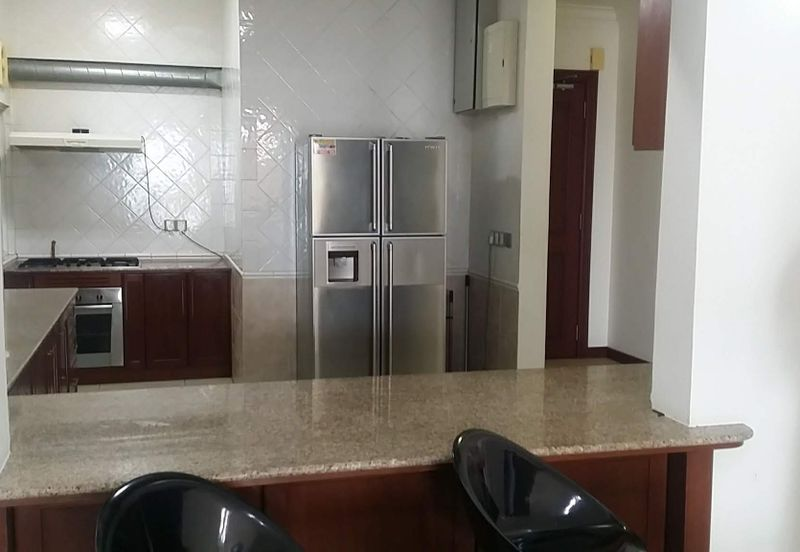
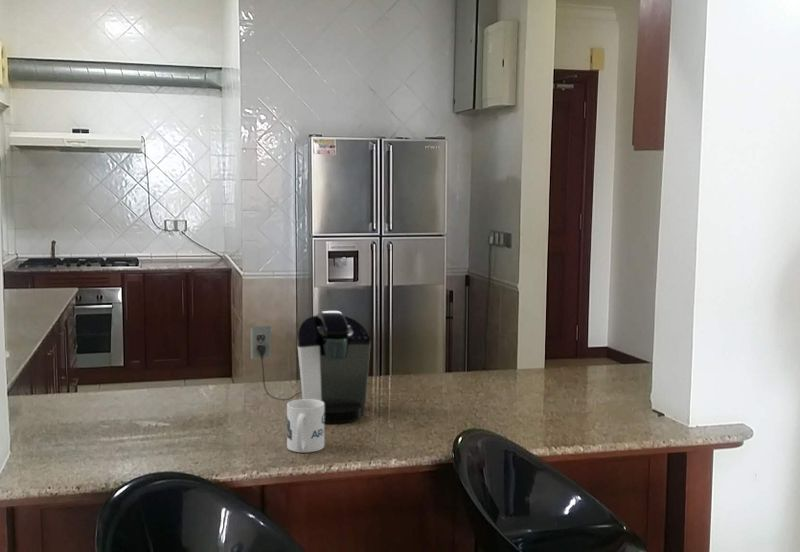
+ coffee maker [250,310,372,424]
+ mug [286,398,325,453]
